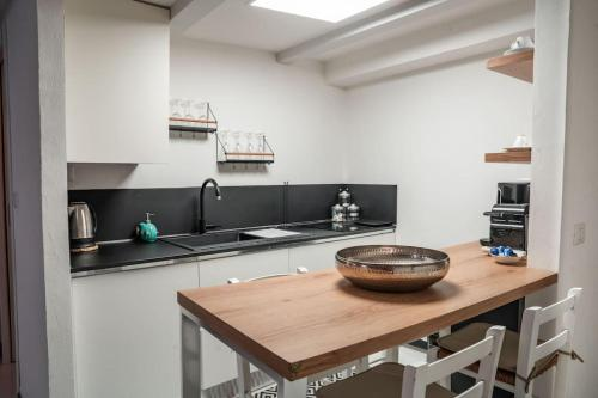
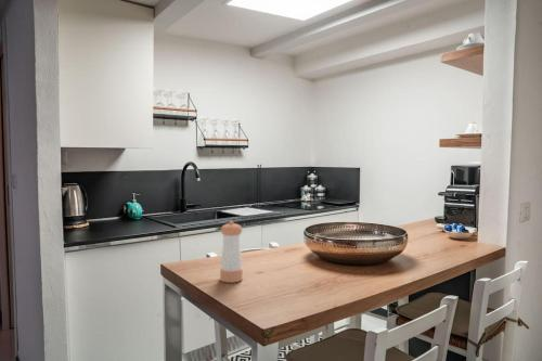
+ pepper shaker [219,220,244,284]
